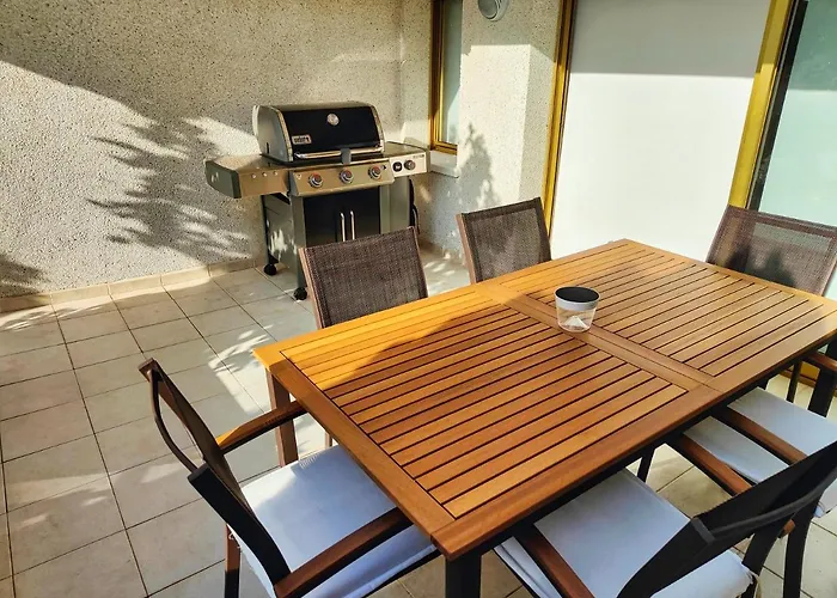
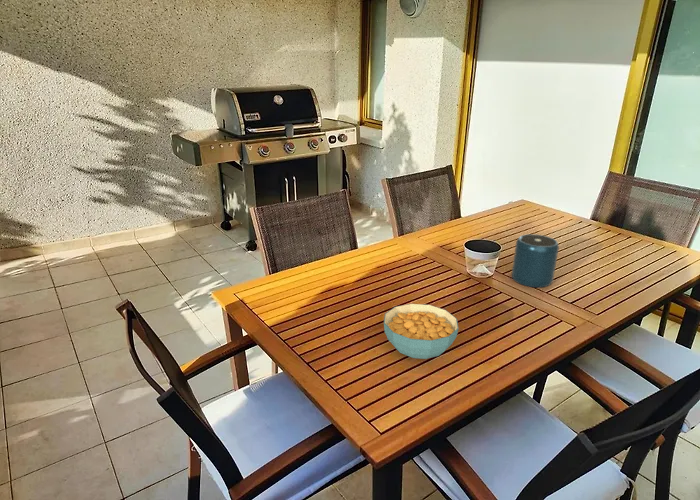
+ cereal bowl [383,303,460,360]
+ speaker [511,233,560,288]
